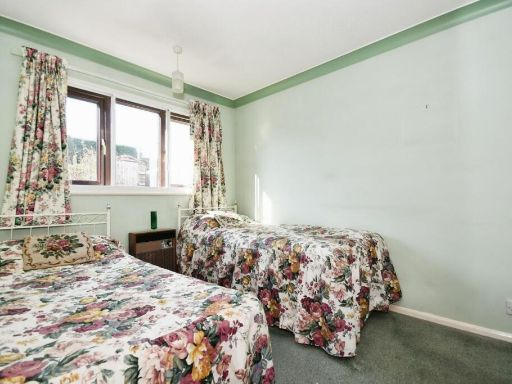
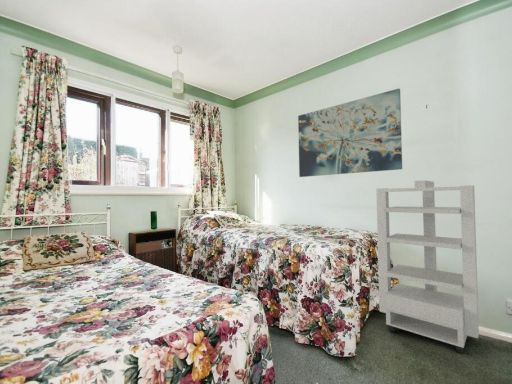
+ storage cabinet [376,179,480,355]
+ wall art [297,88,403,178]
